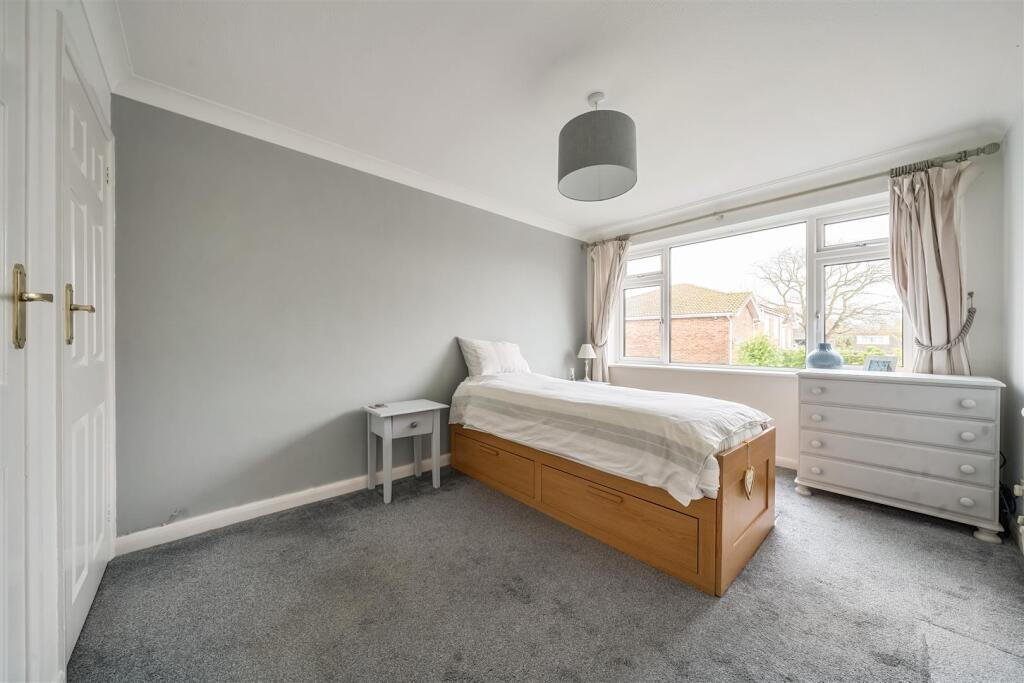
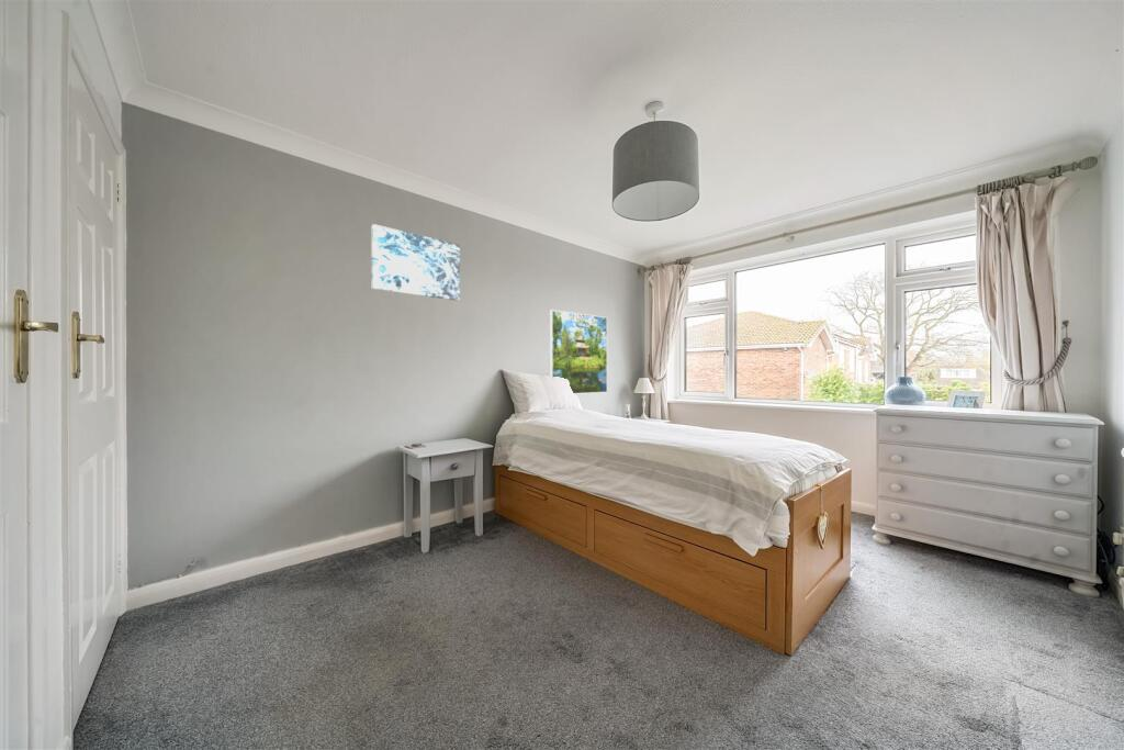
+ wall art [370,223,461,302]
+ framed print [549,309,608,395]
